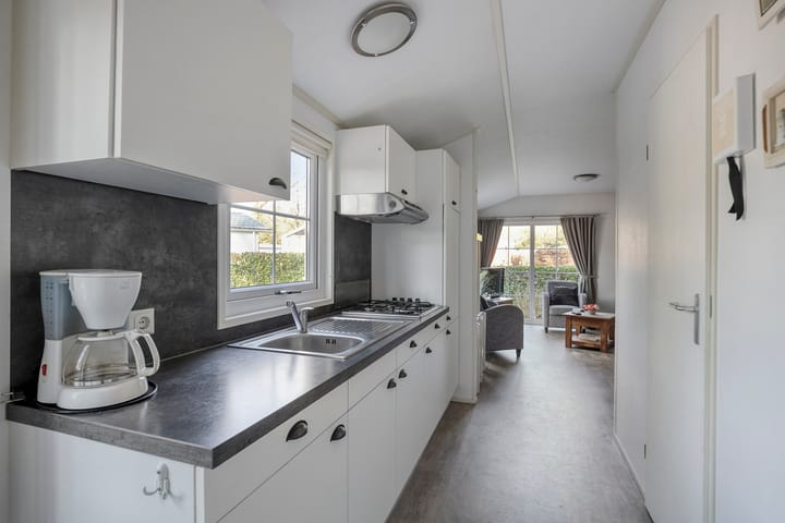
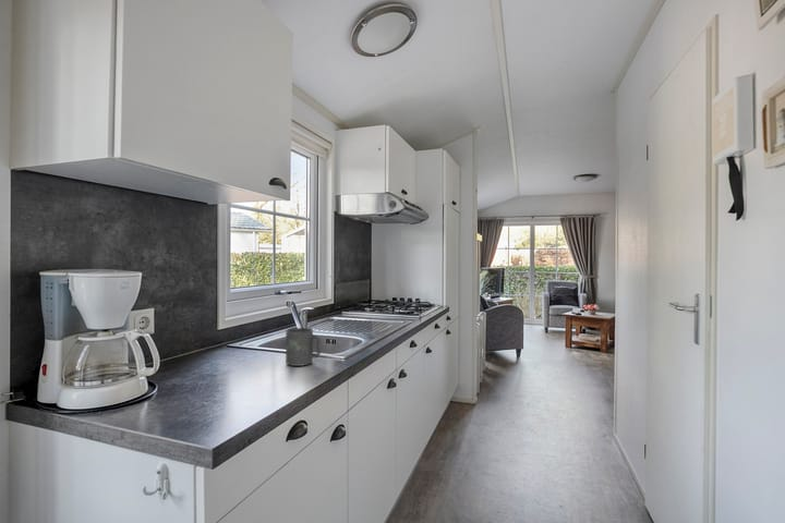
+ mug [285,327,322,367]
